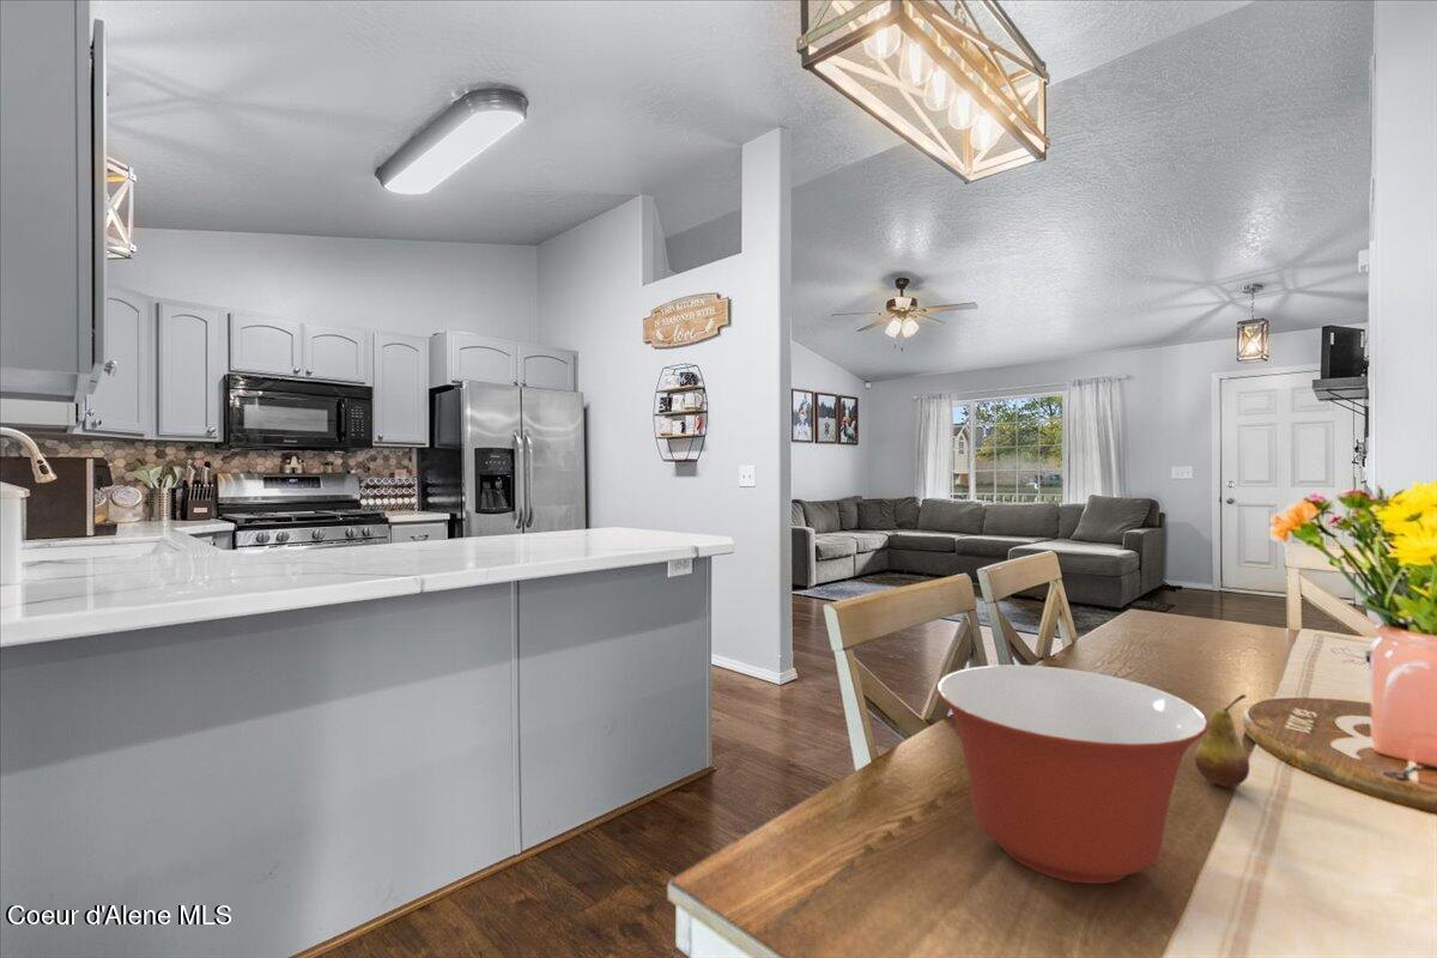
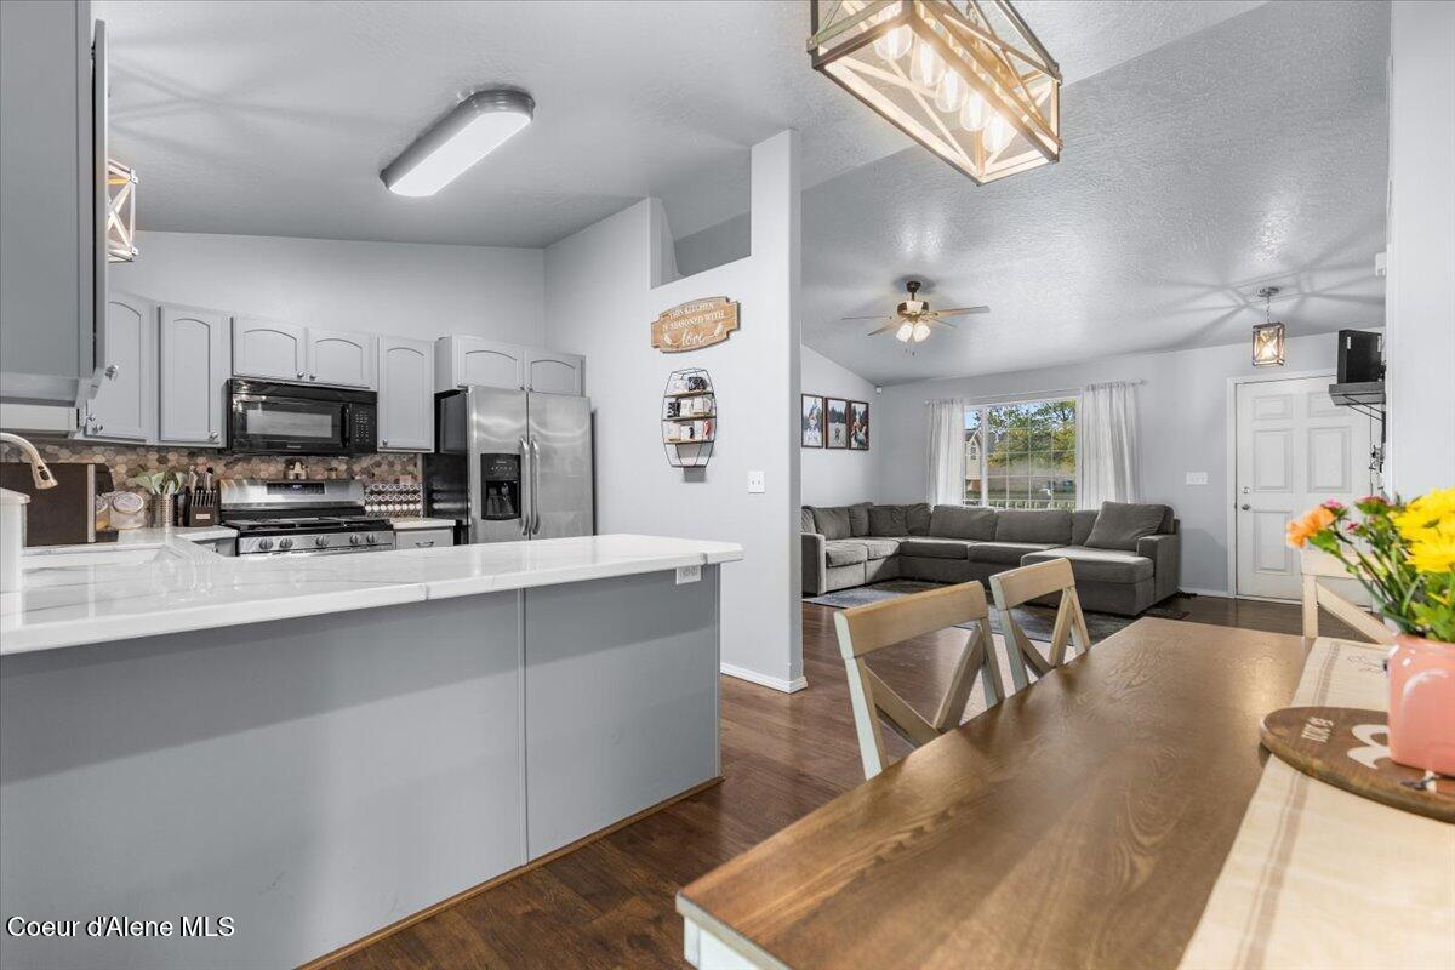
- fruit [1194,693,1250,788]
- mixing bowl [935,663,1209,885]
